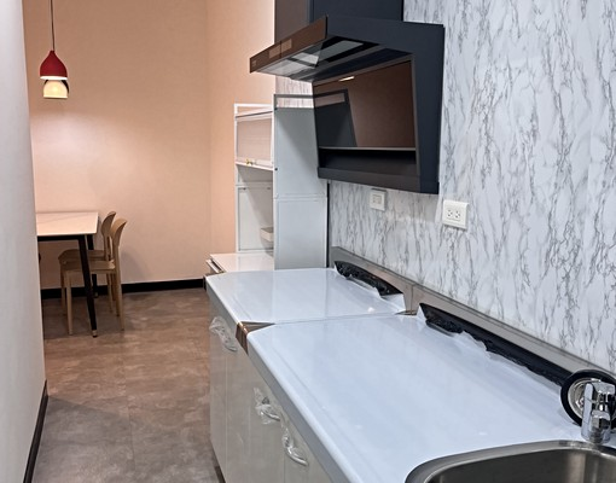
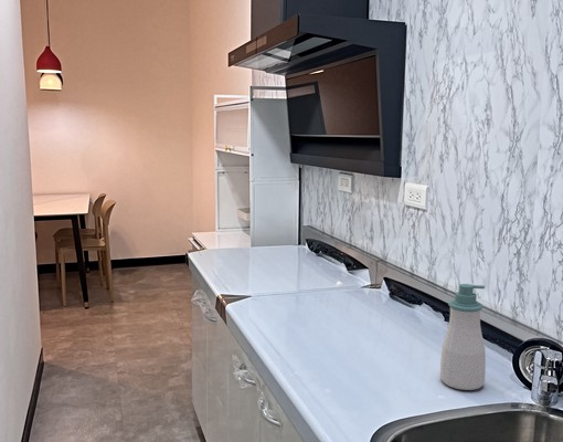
+ soap bottle [439,283,487,391]
